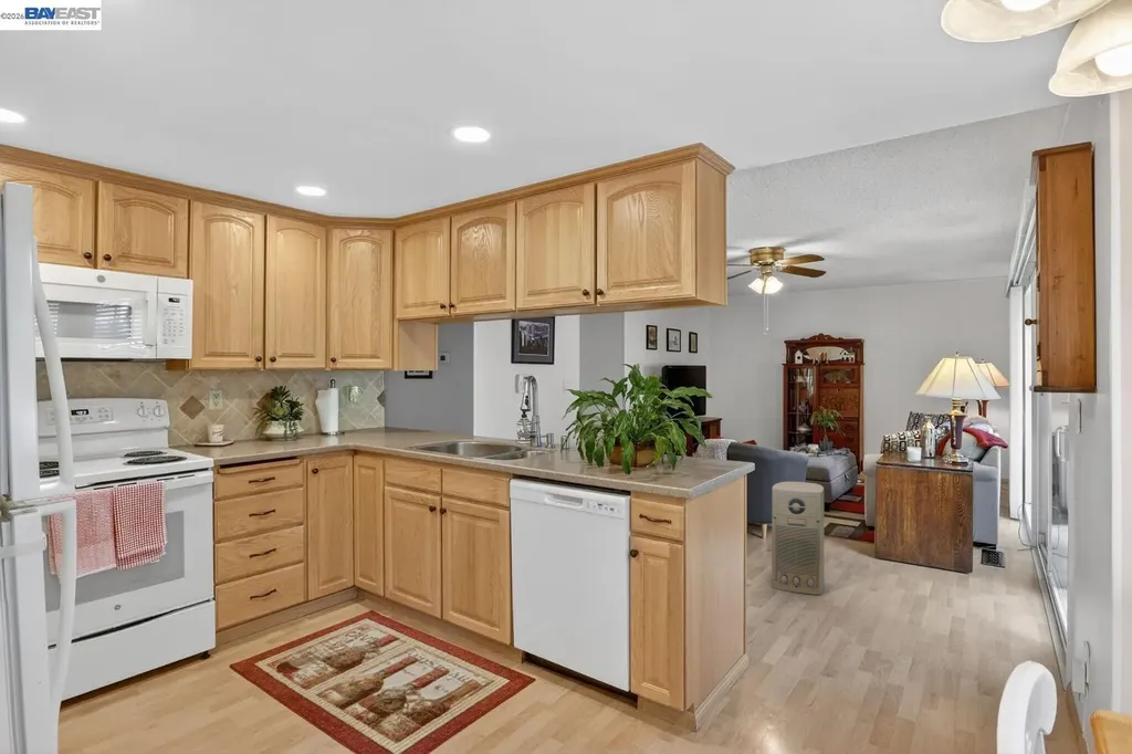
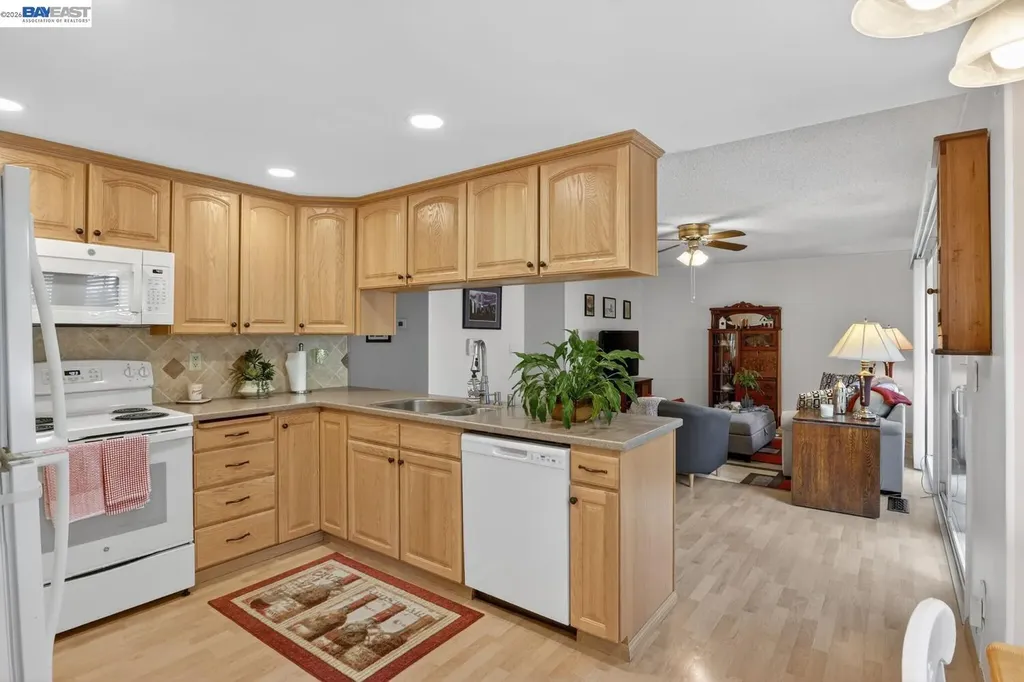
- air purifier [771,481,825,596]
